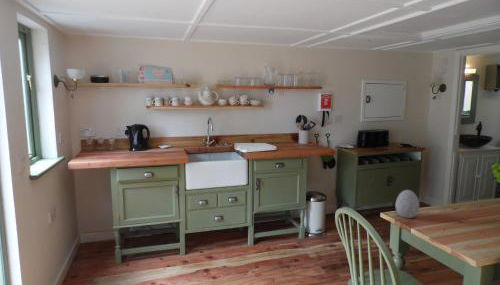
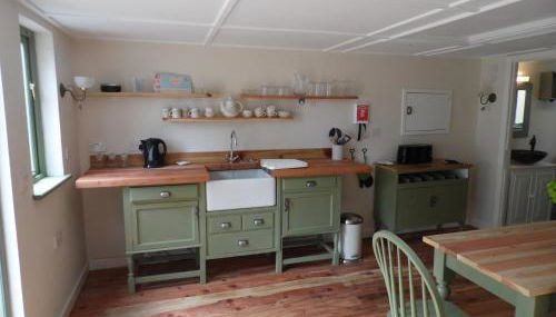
- decorative egg [394,189,420,219]
